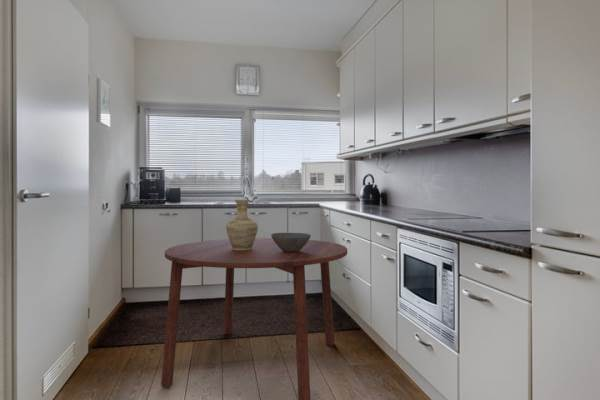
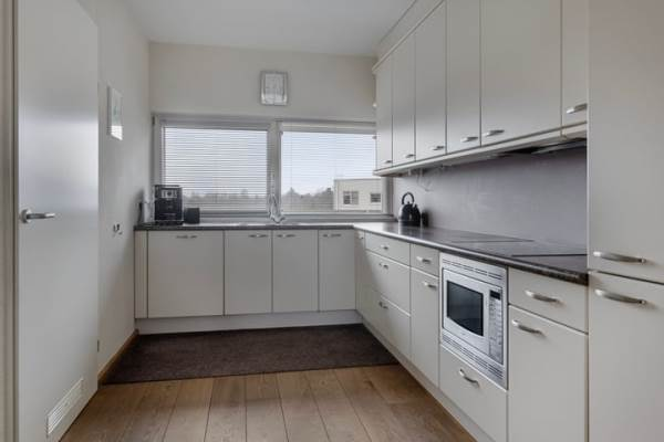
- vase [225,199,259,250]
- dining table [160,237,348,400]
- bowl [270,232,312,252]
